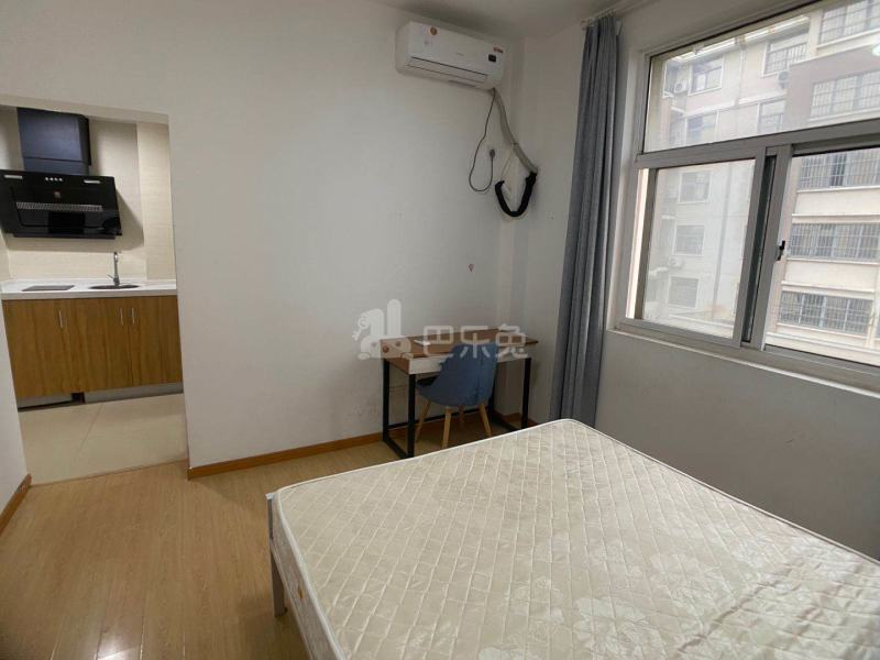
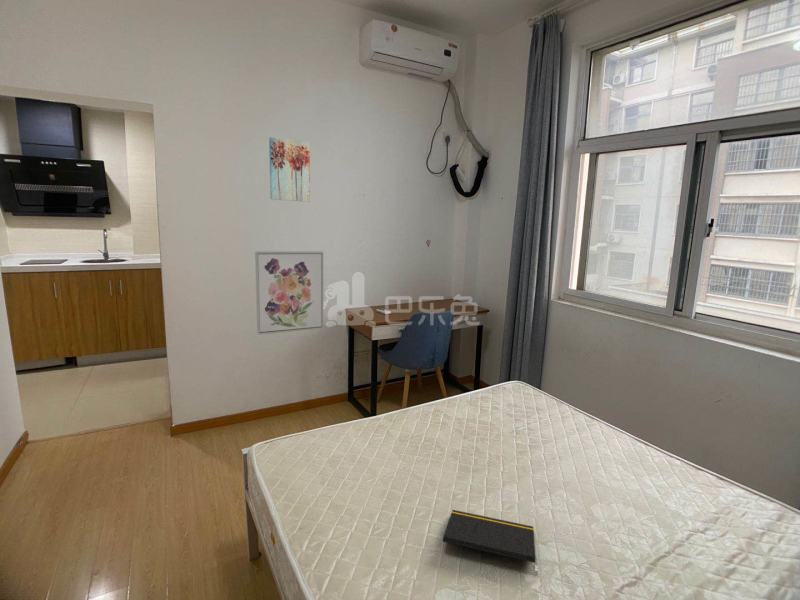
+ notepad [442,509,538,575]
+ wall art [254,250,324,336]
+ wall art [268,136,311,203]
